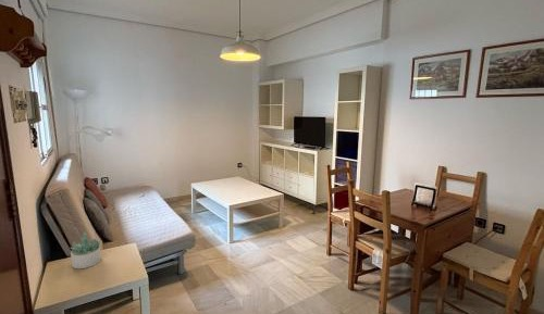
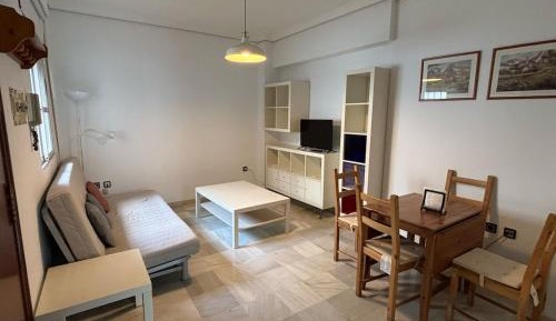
- succulent plant [70,231,102,269]
